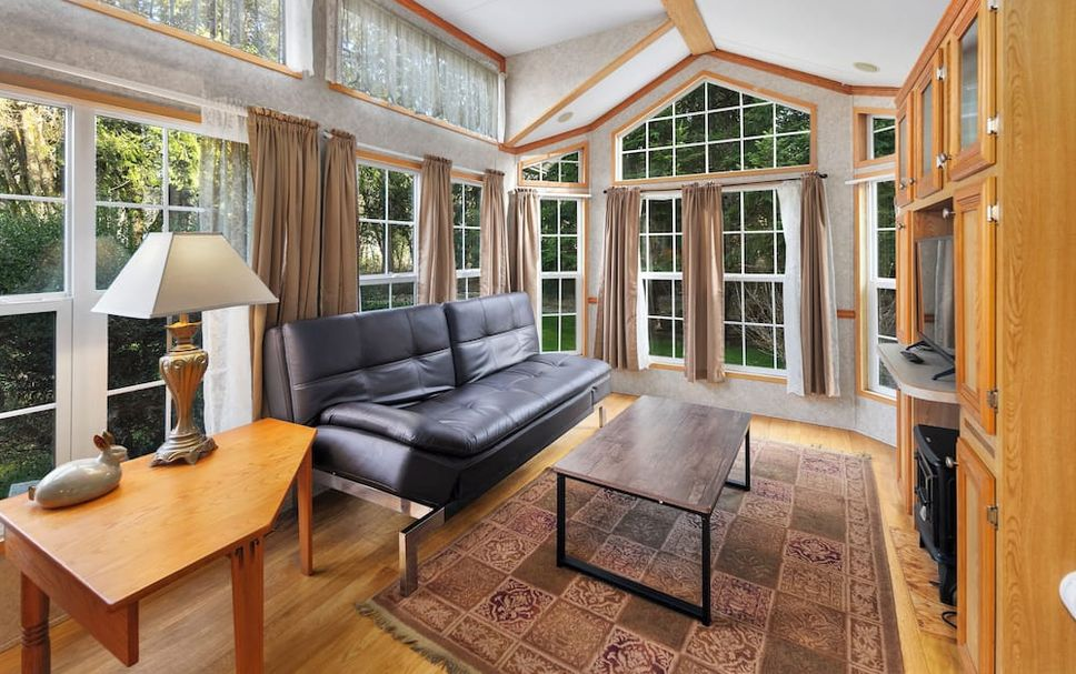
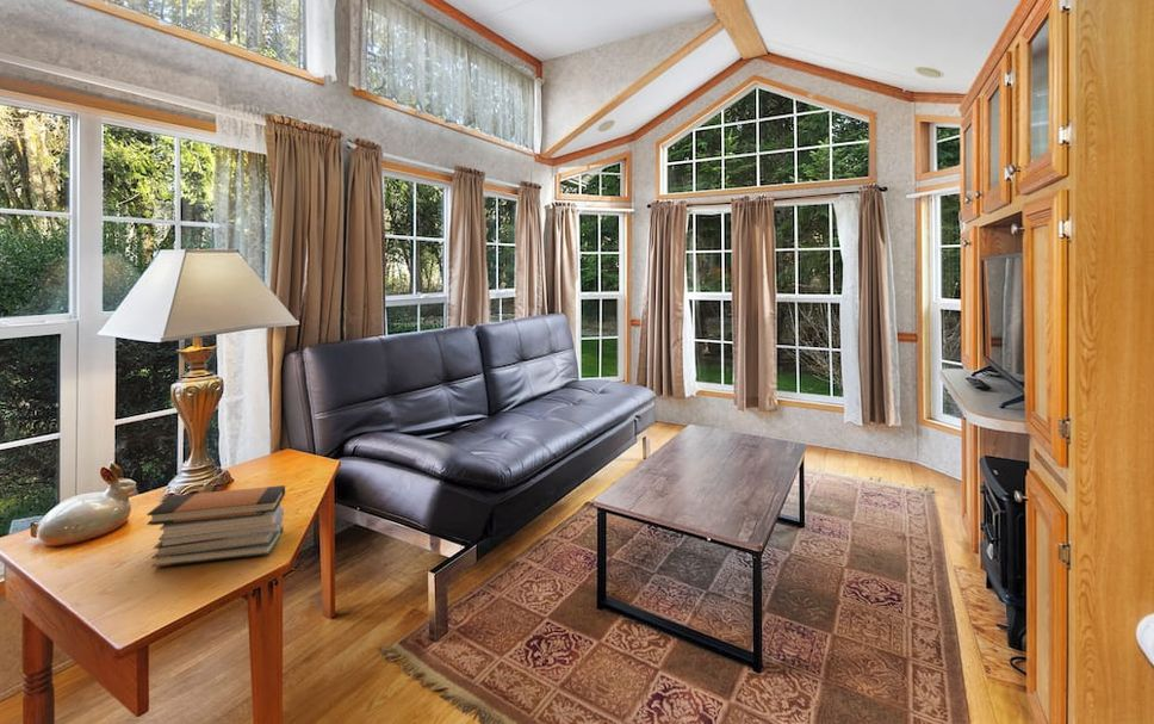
+ book stack [145,484,286,568]
